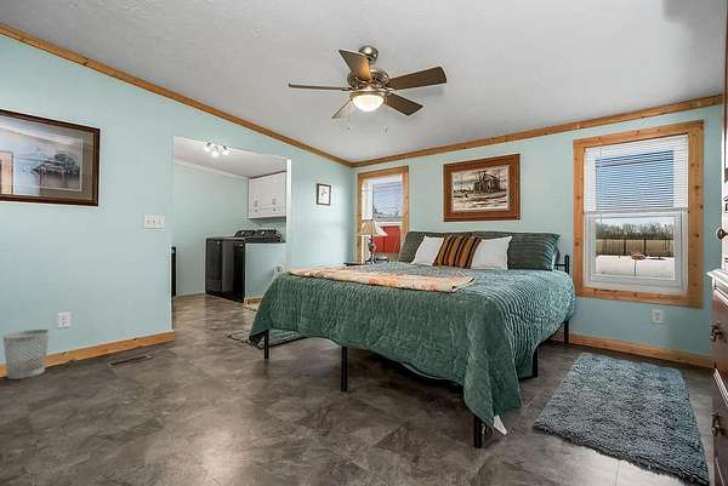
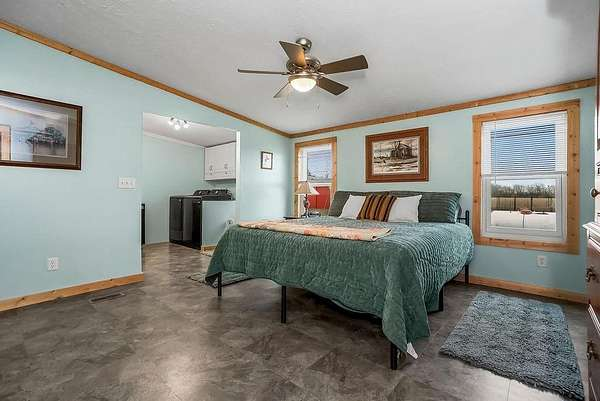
- wastebasket [2,328,50,381]
